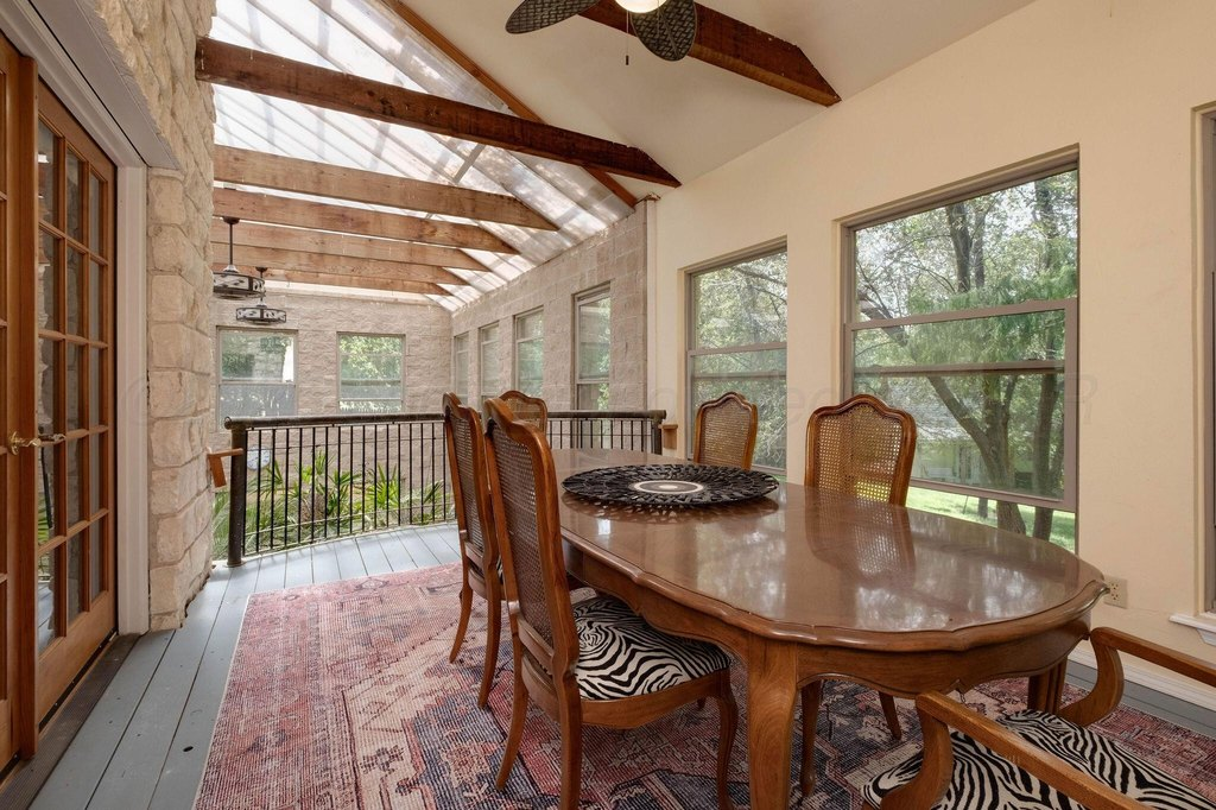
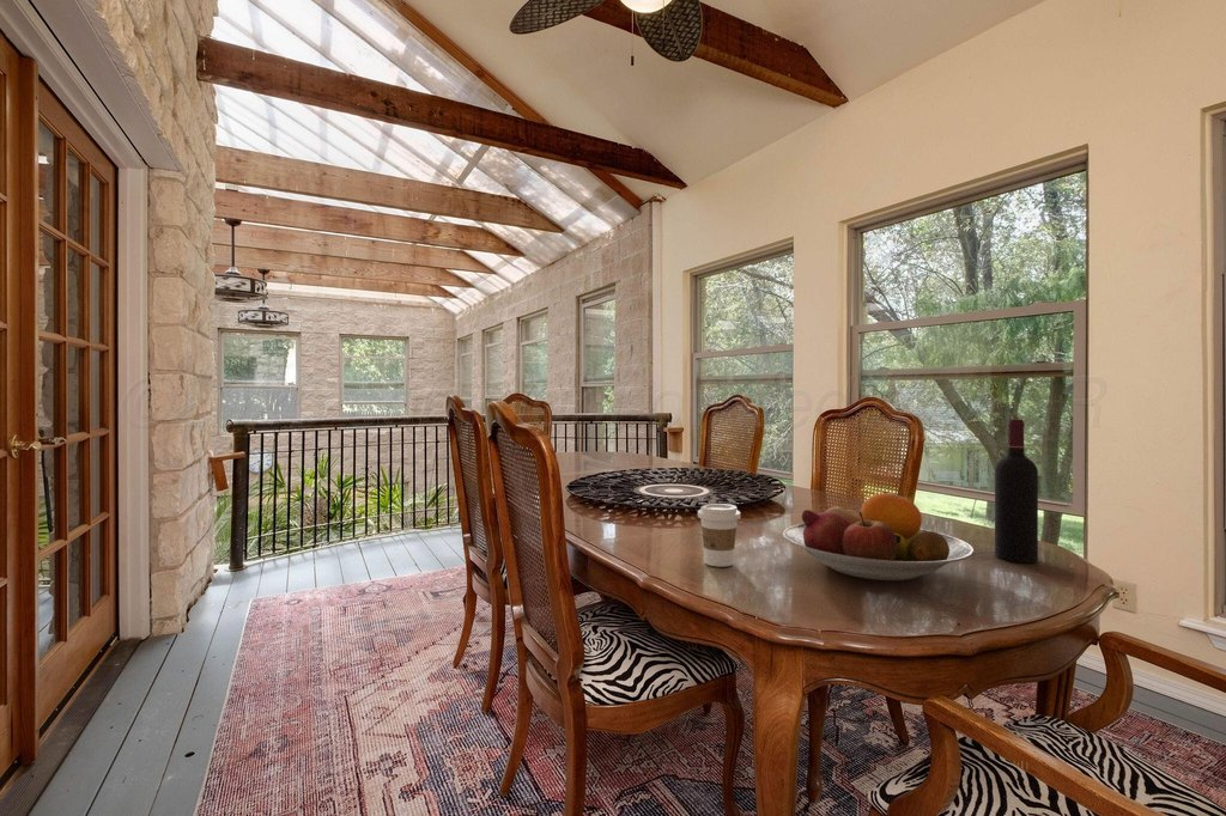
+ coffee cup [697,503,741,568]
+ wine bottle [994,419,1039,564]
+ fruit bowl [782,491,975,581]
